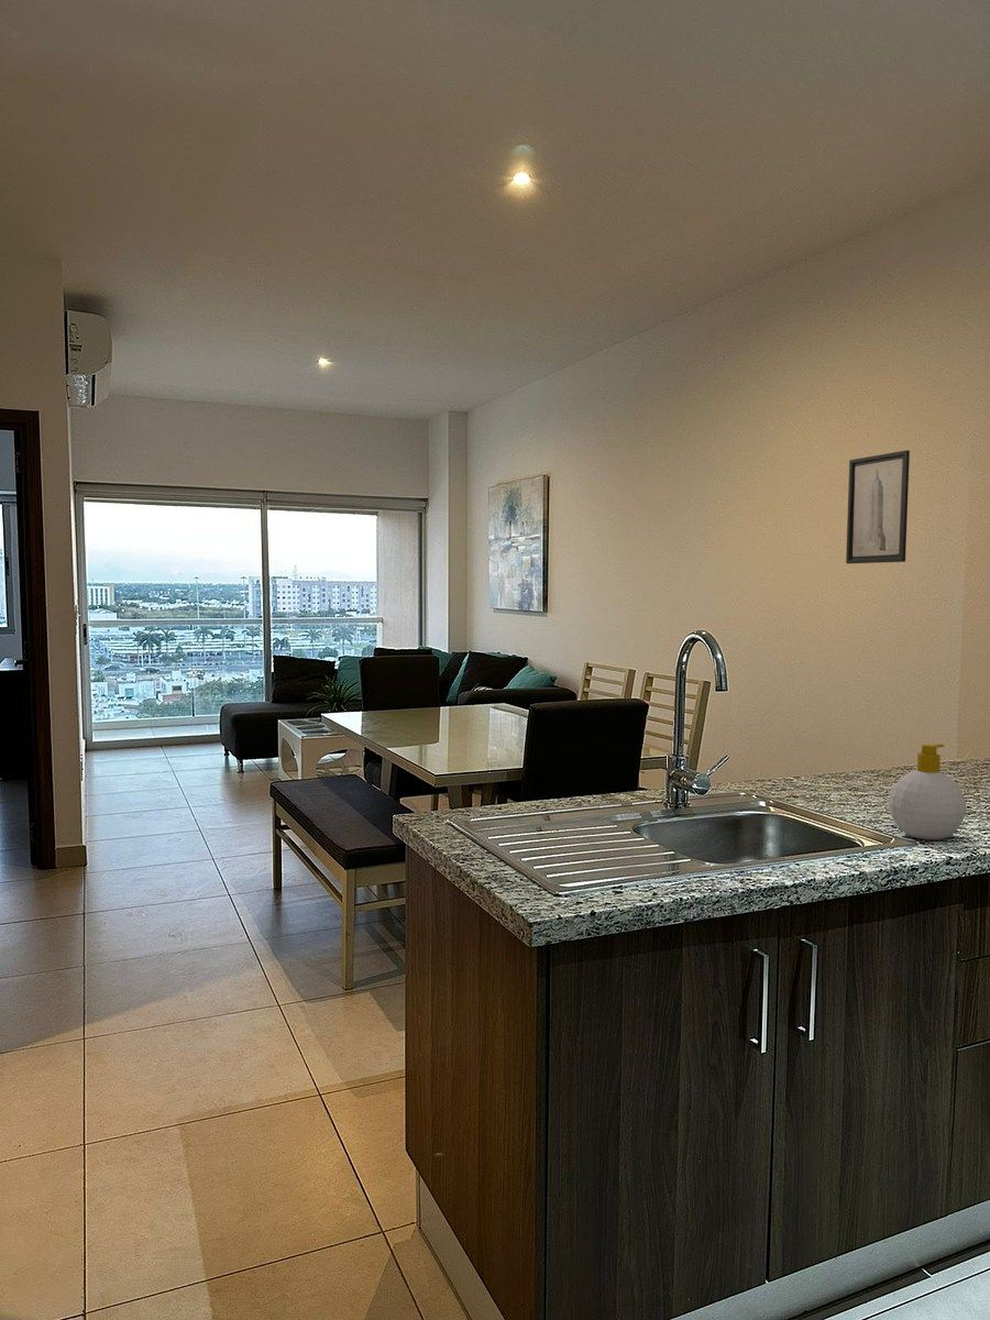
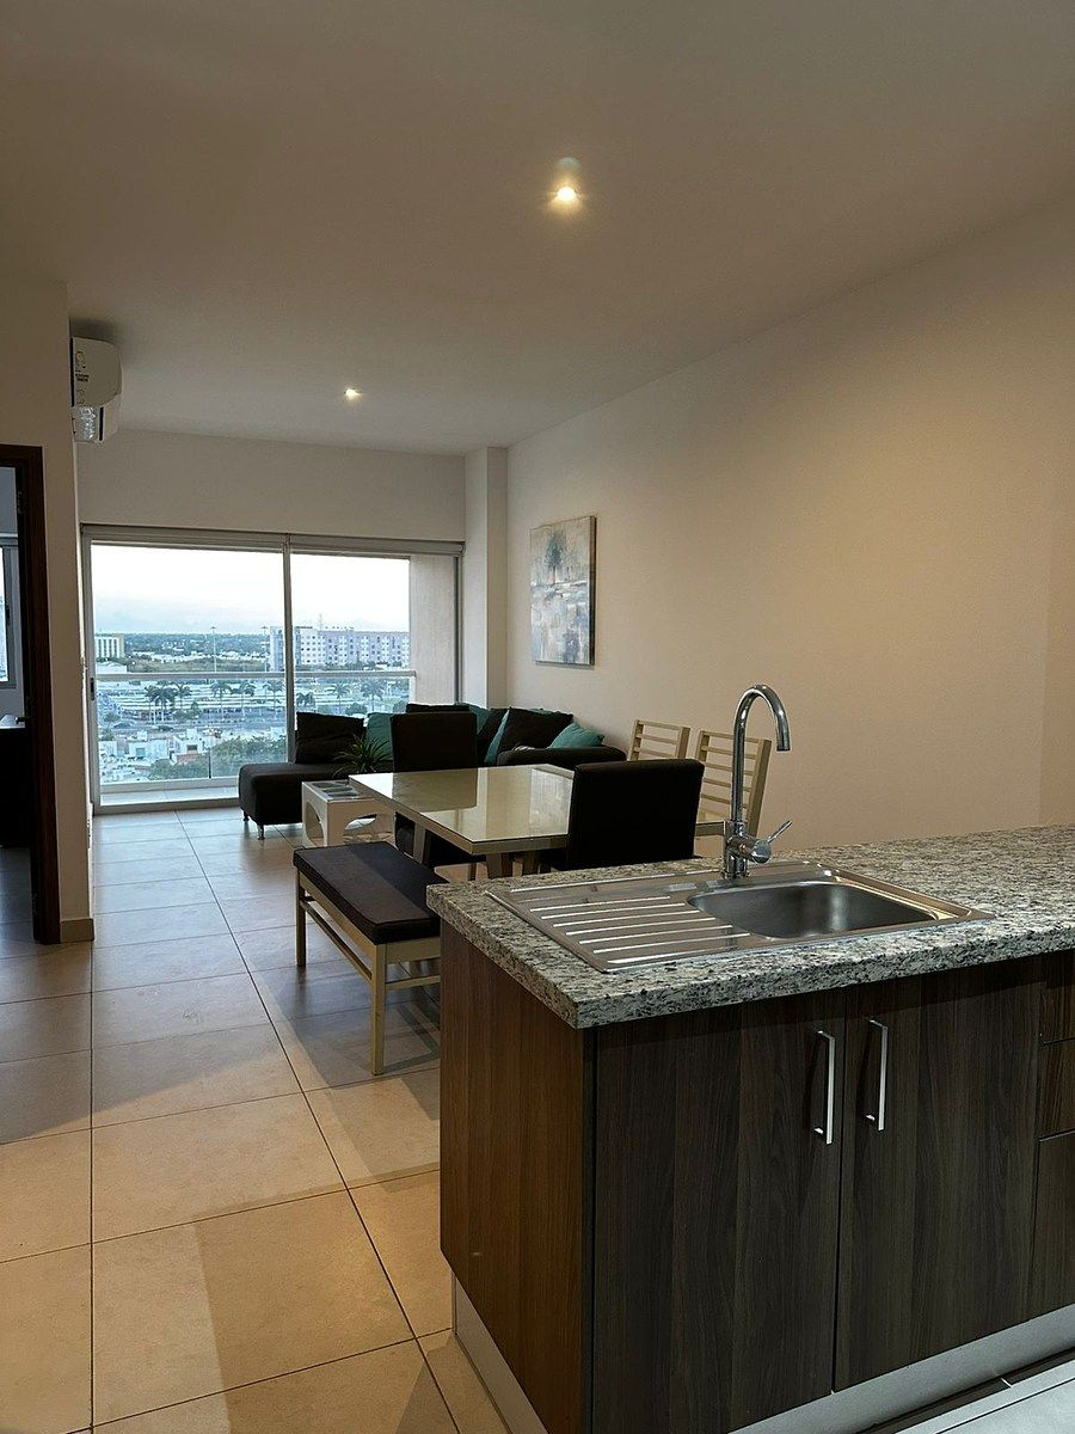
- soap bottle [888,743,967,842]
- wall art [845,449,911,564]
